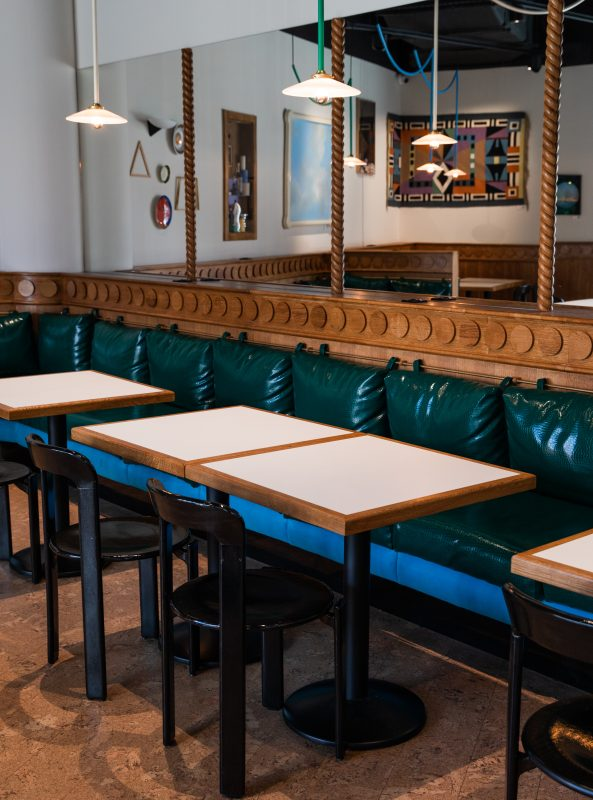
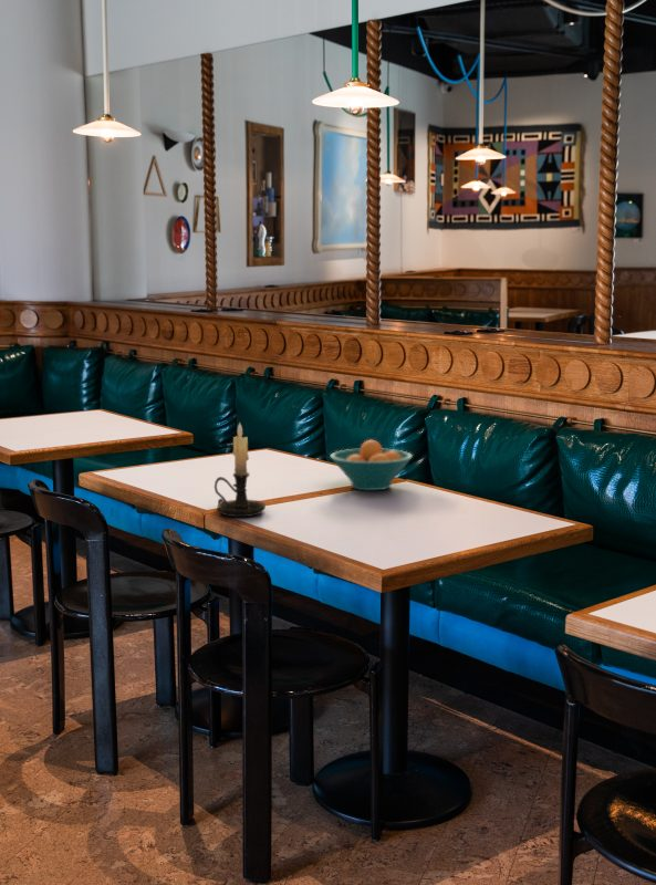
+ fruit bowl [329,439,414,491]
+ candle holder [214,421,267,518]
